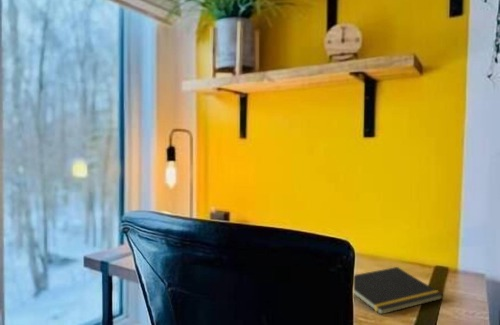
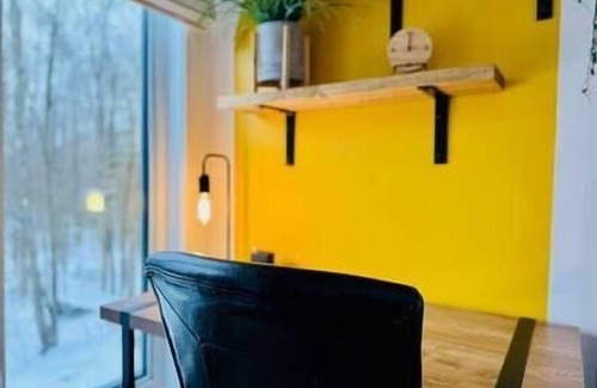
- notepad [353,266,444,316]
